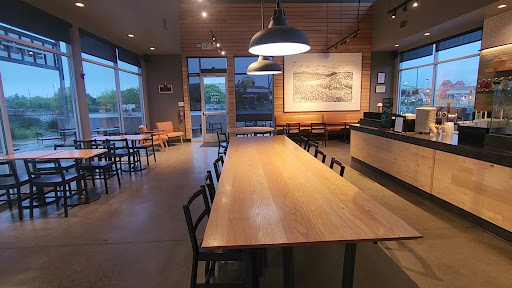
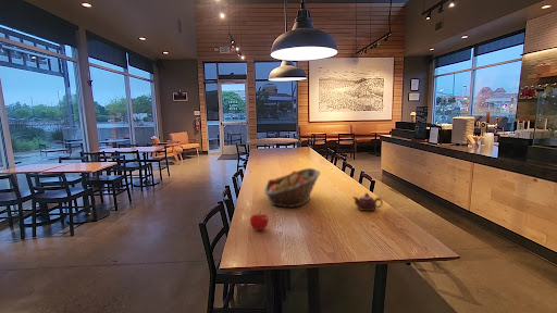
+ fruit basket [263,167,322,209]
+ fruit [249,211,270,231]
+ teapot [351,192,384,212]
